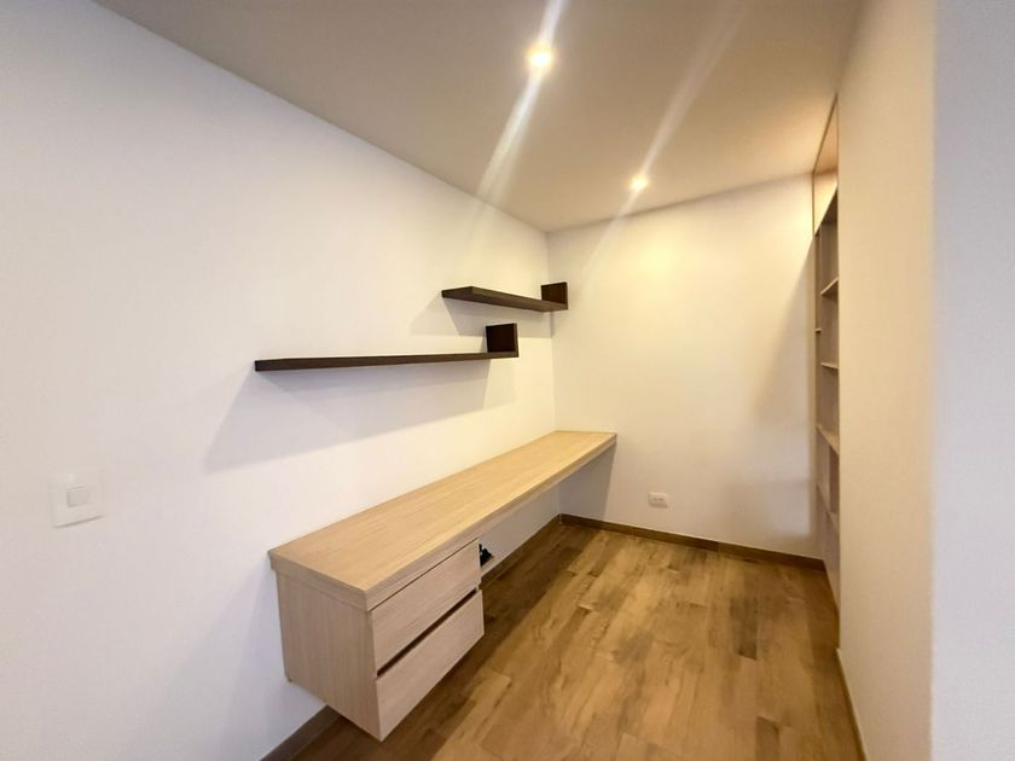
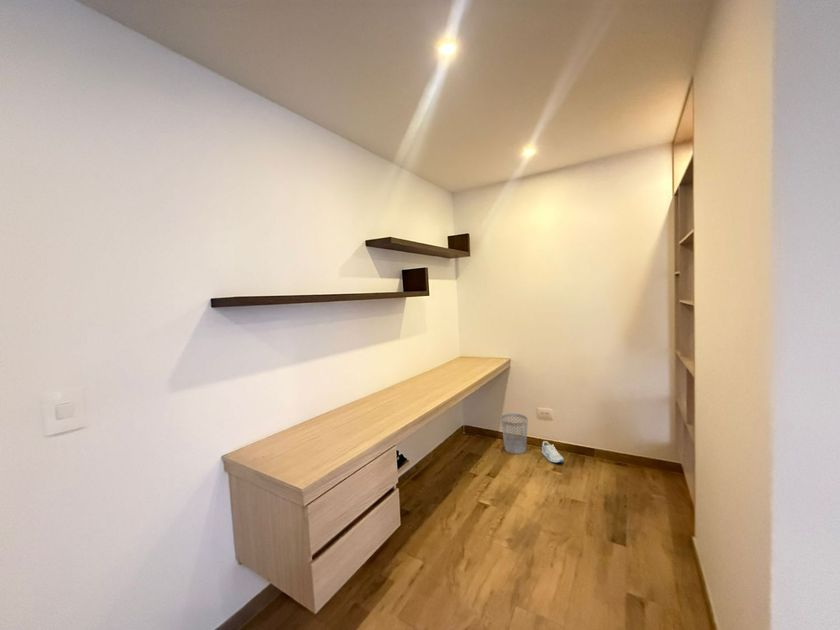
+ sneaker [541,440,564,464]
+ wastebasket [500,412,529,455]
